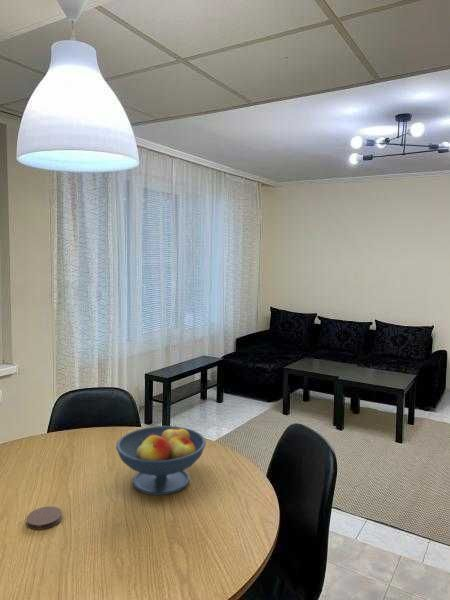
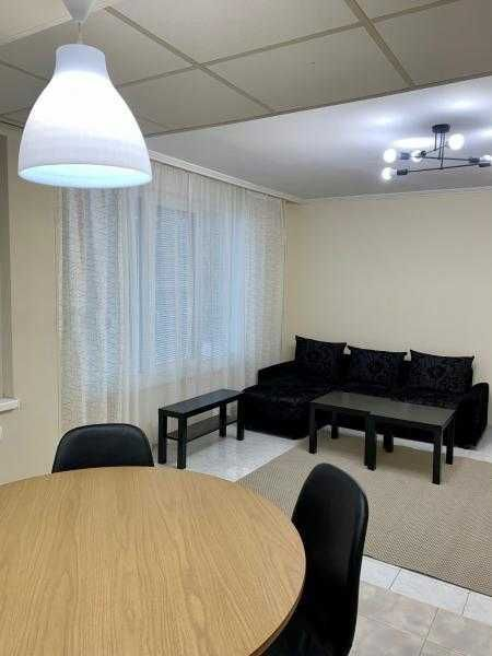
- fruit bowl [115,424,207,496]
- coaster [25,505,63,531]
